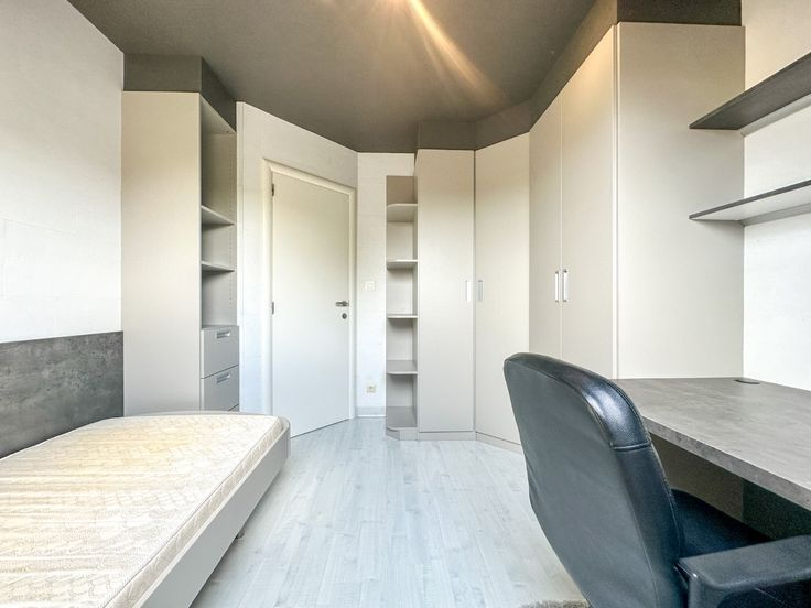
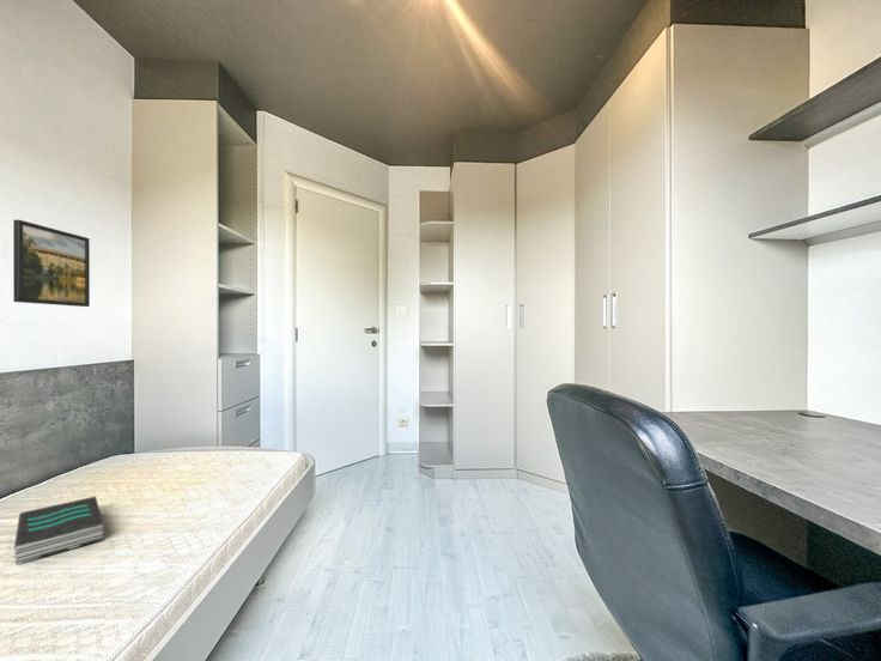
+ book [13,496,104,566]
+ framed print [12,219,91,308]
